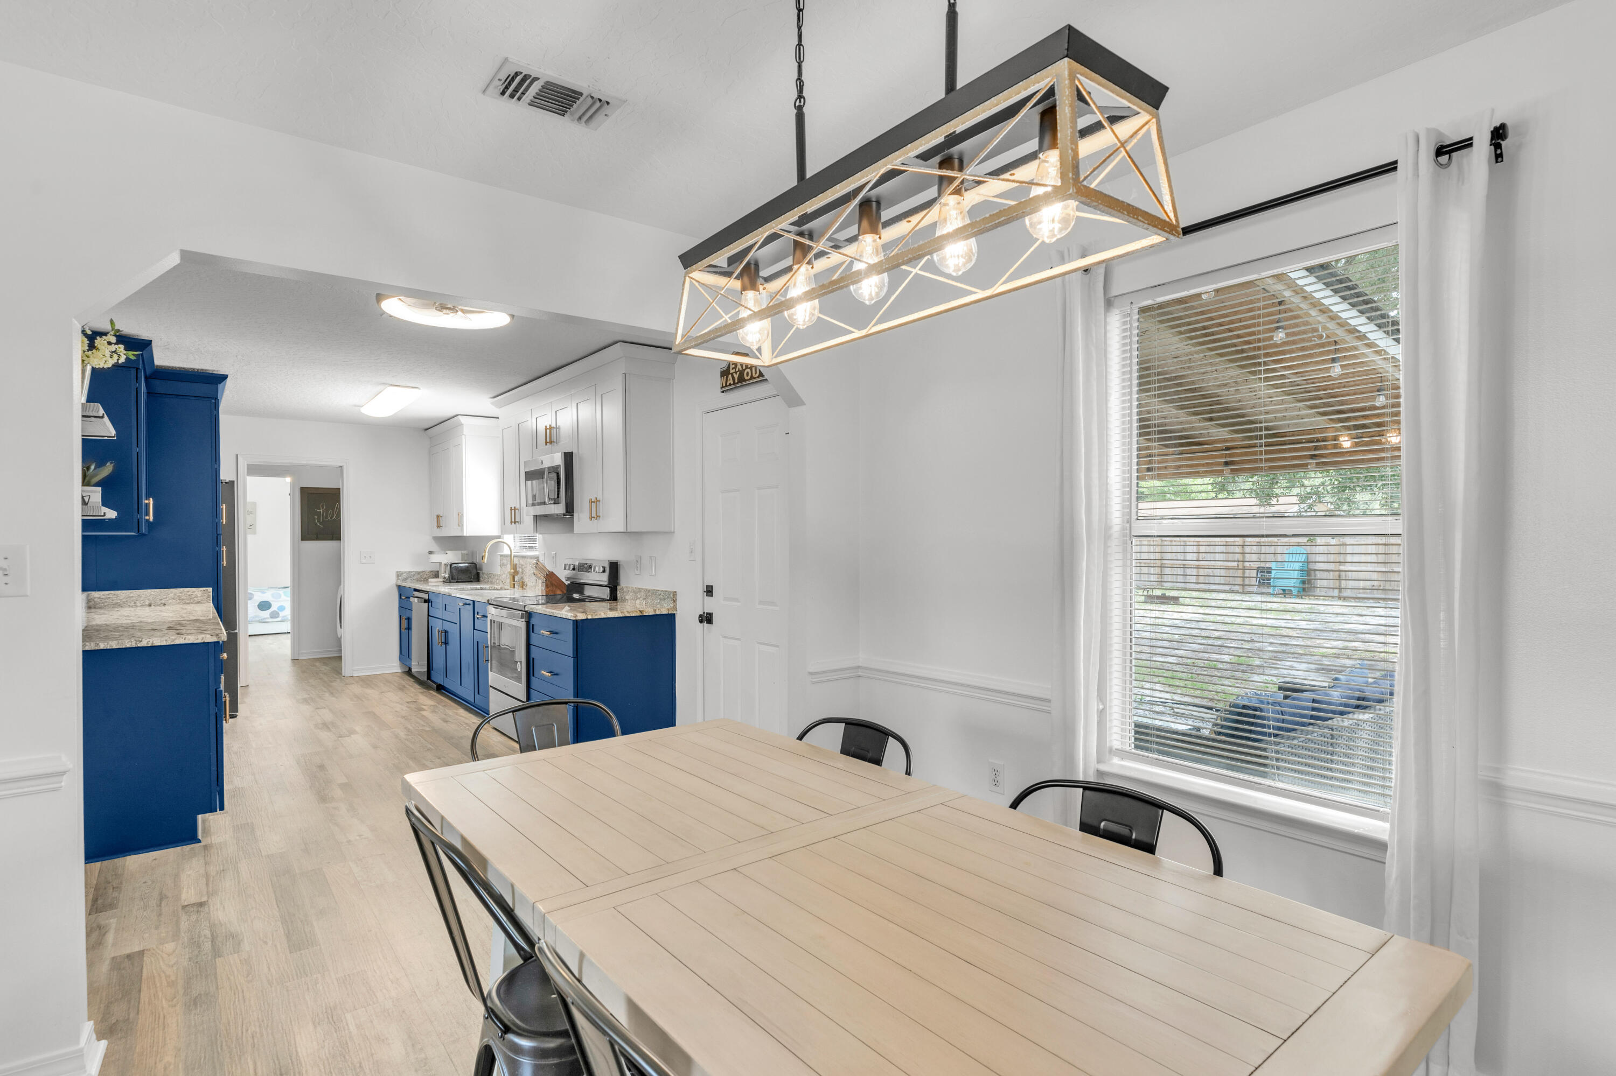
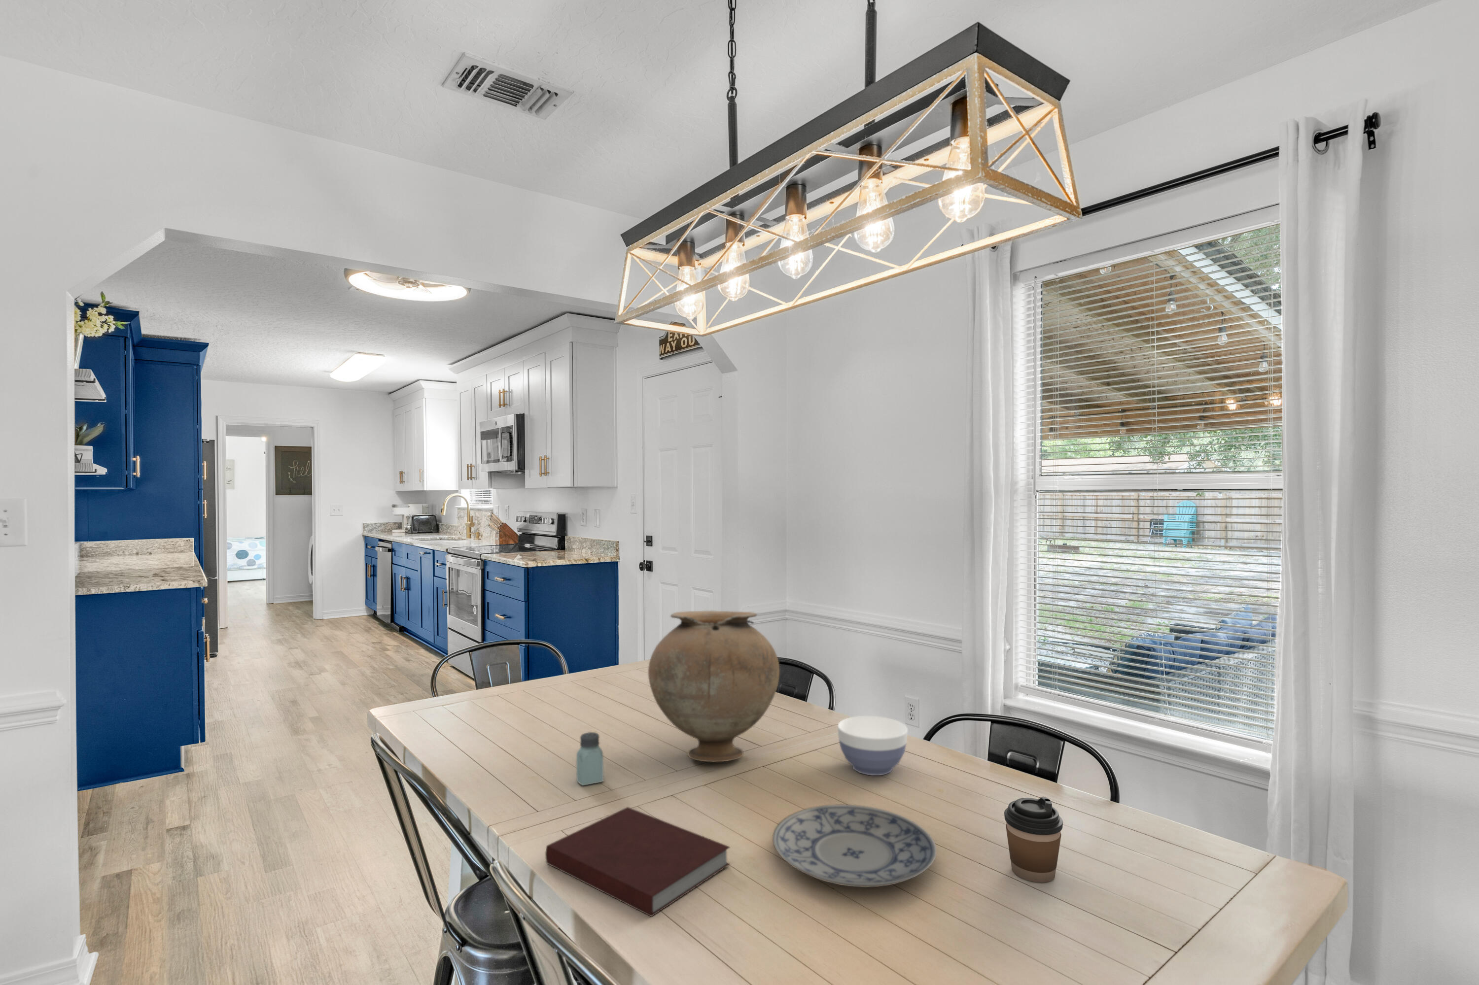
+ notebook [544,807,730,918]
+ plate [772,805,937,888]
+ bowl [837,716,908,776]
+ coffee cup [1004,796,1063,883]
+ saltshaker [576,732,604,786]
+ vase [648,610,780,762]
